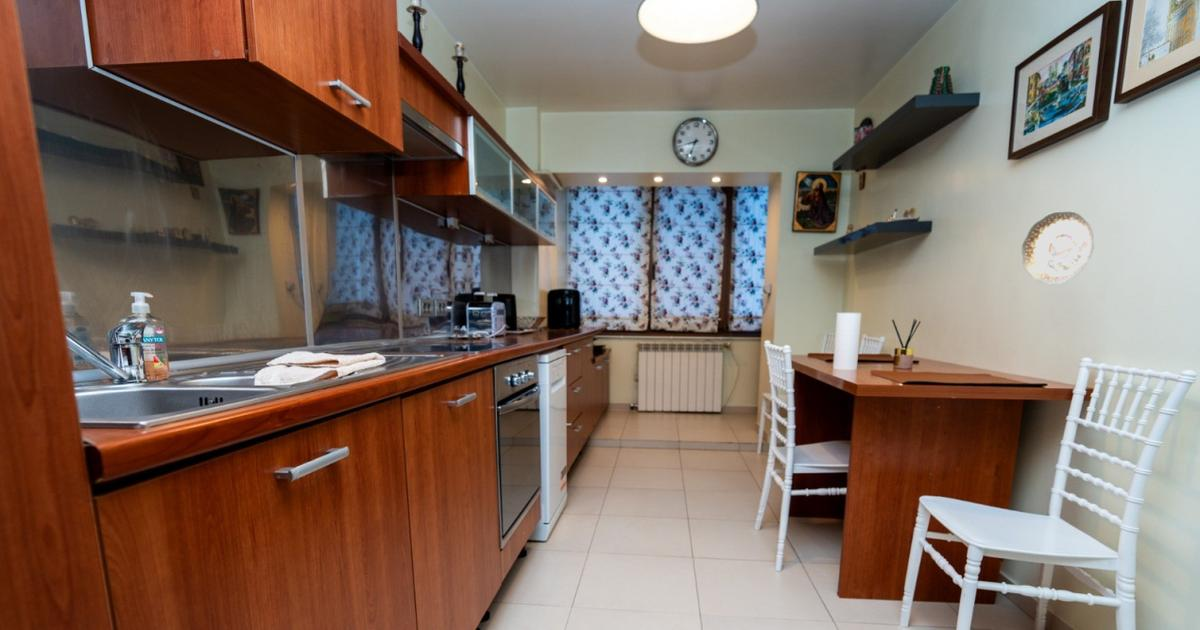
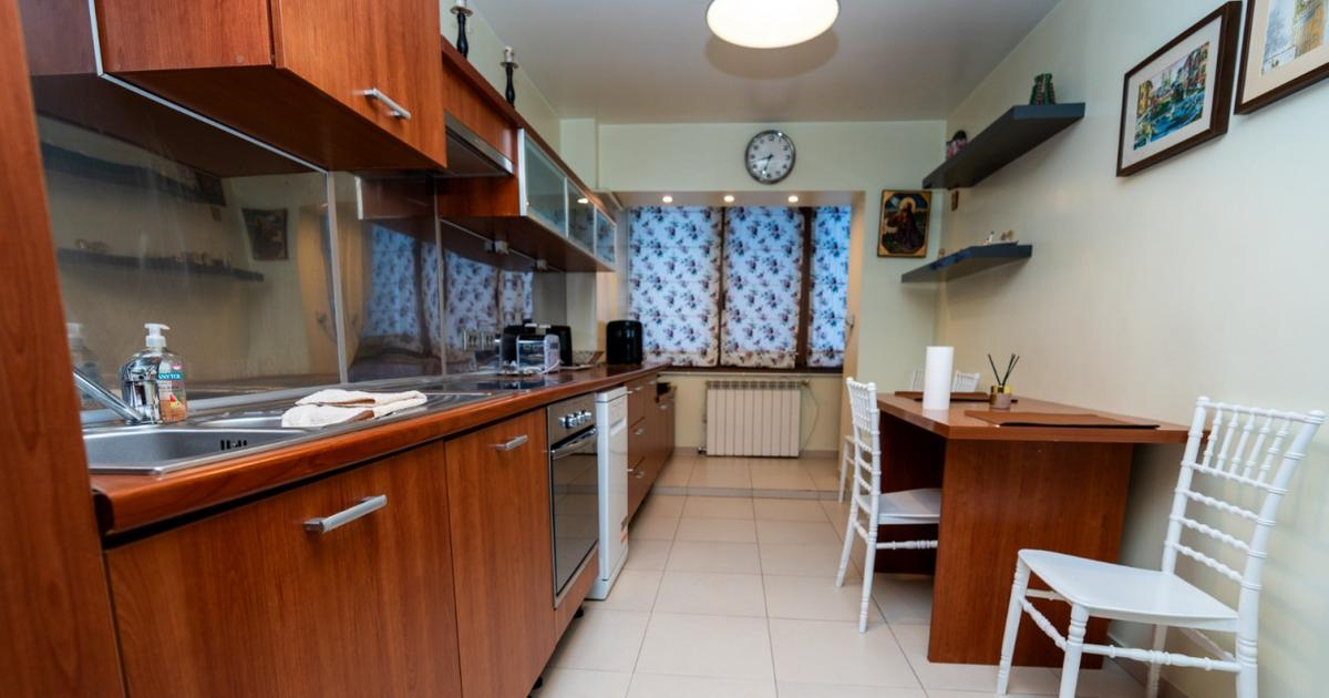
- decorative plate [1021,210,1095,285]
